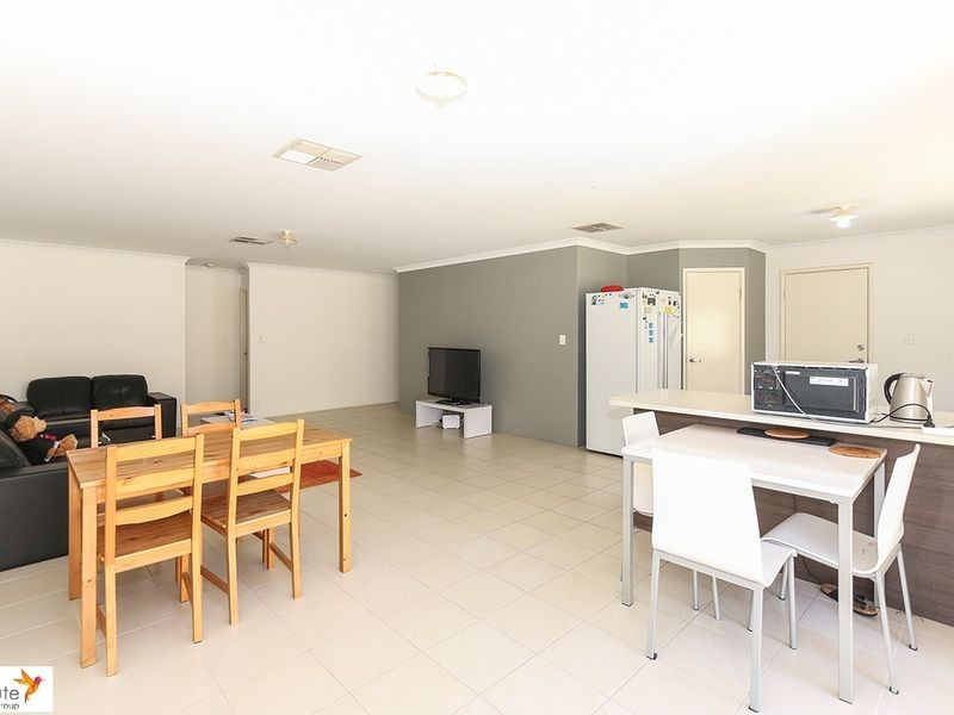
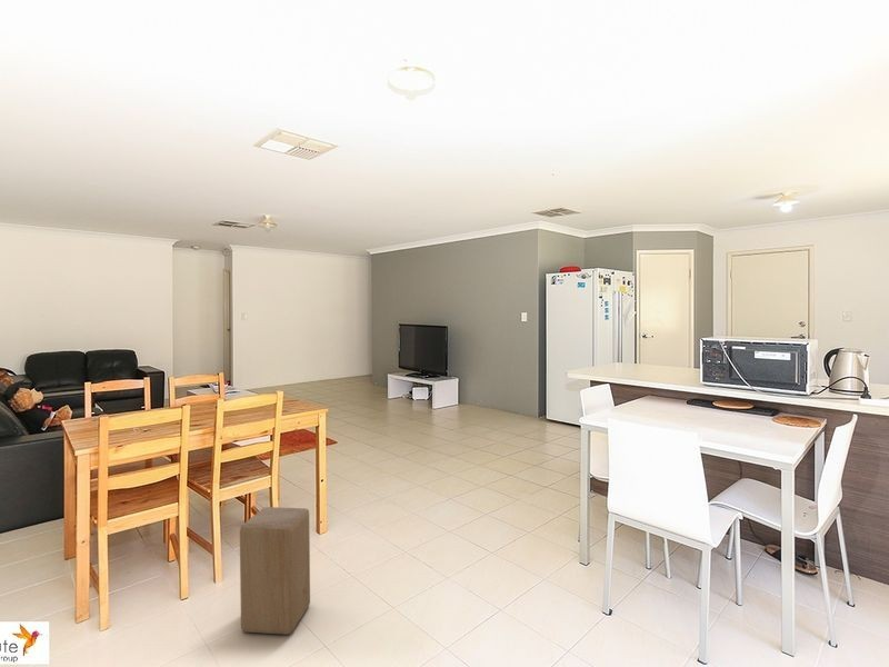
+ wooden block [239,506,311,636]
